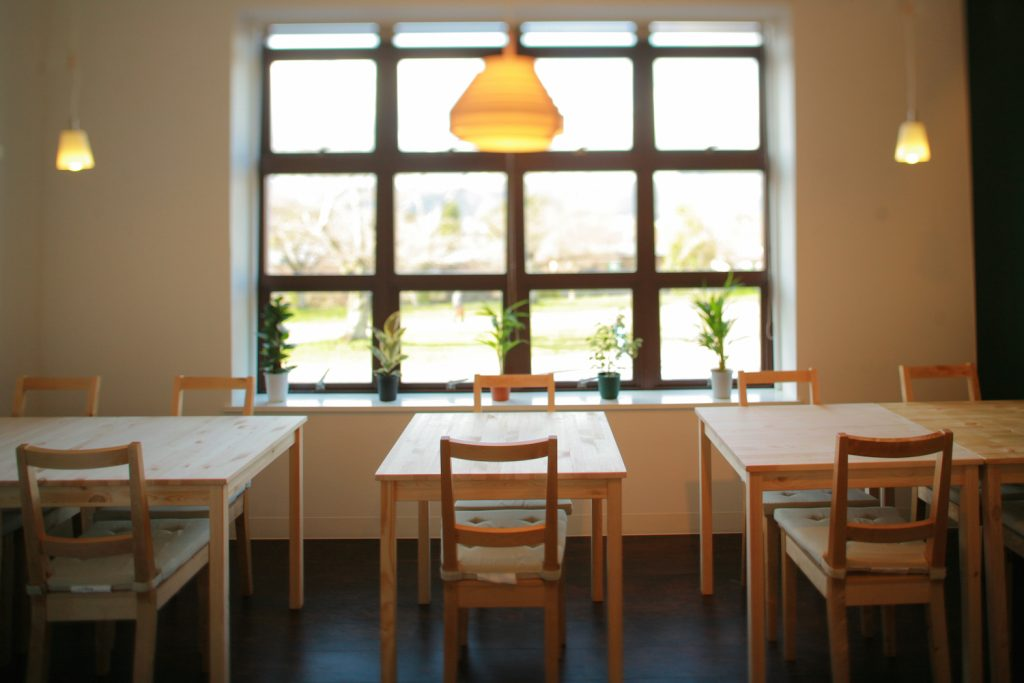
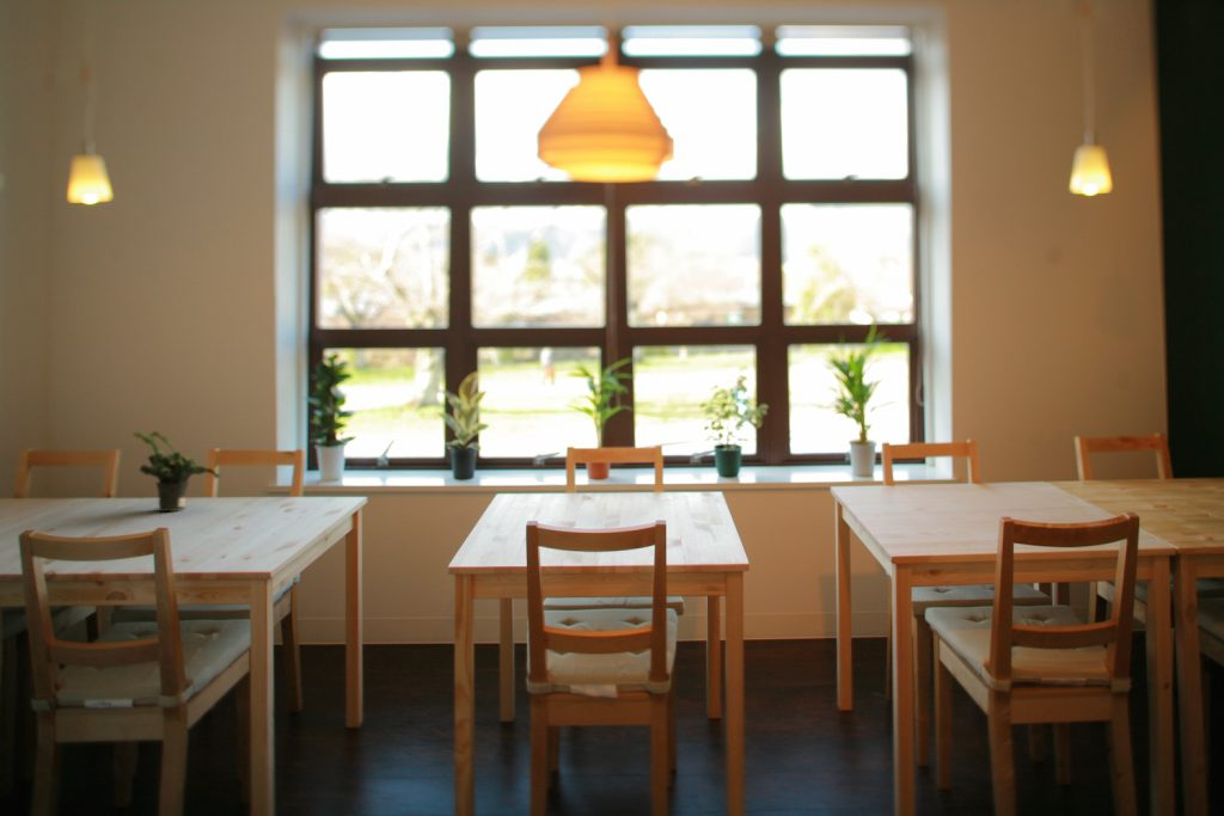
+ potted plant [131,430,221,513]
